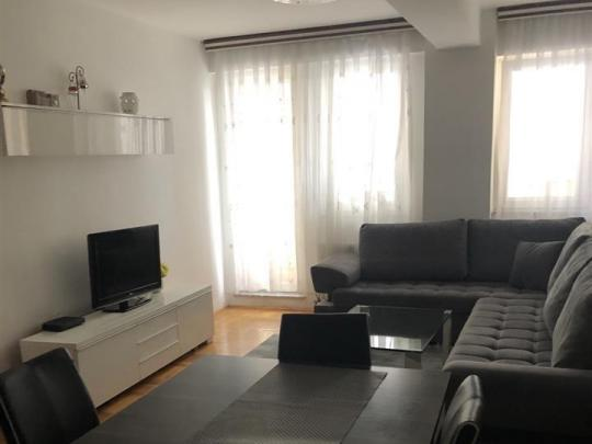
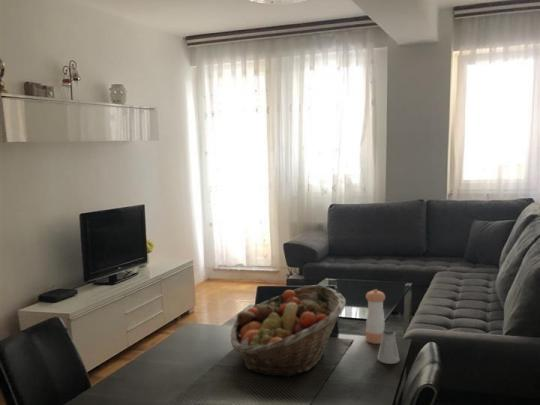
+ pepper shaker [365,288,386,345]
+ fruit basket [229,284,347,378]
+ saltshaker [377,328,401,365]
